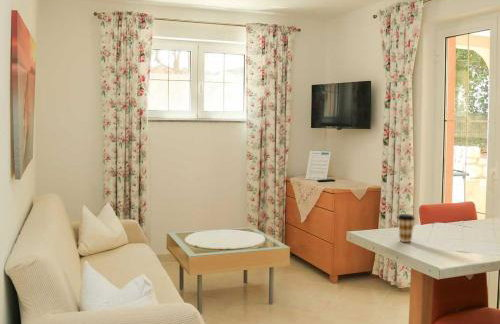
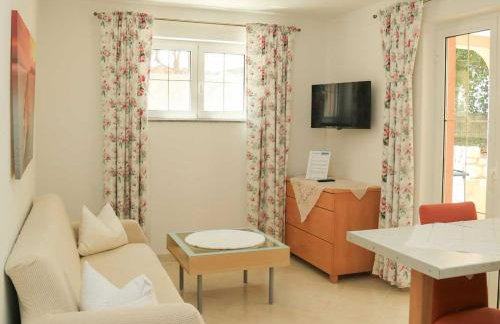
- coffee cup [396,213,416,243]
